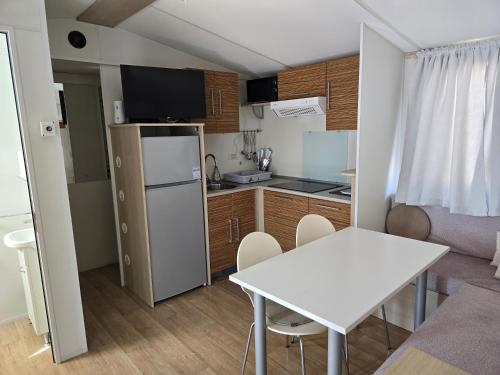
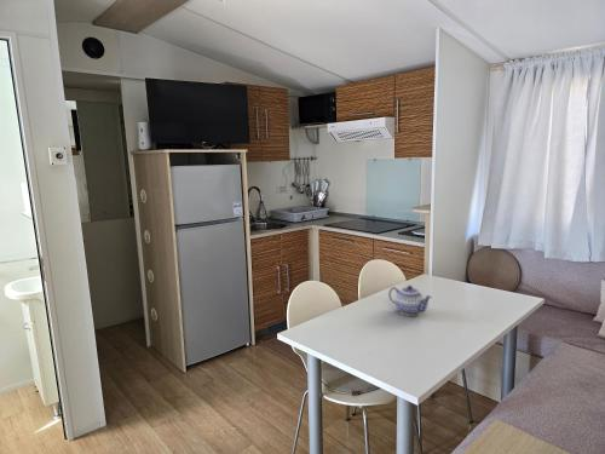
+ teapot [387,285,433,317]
